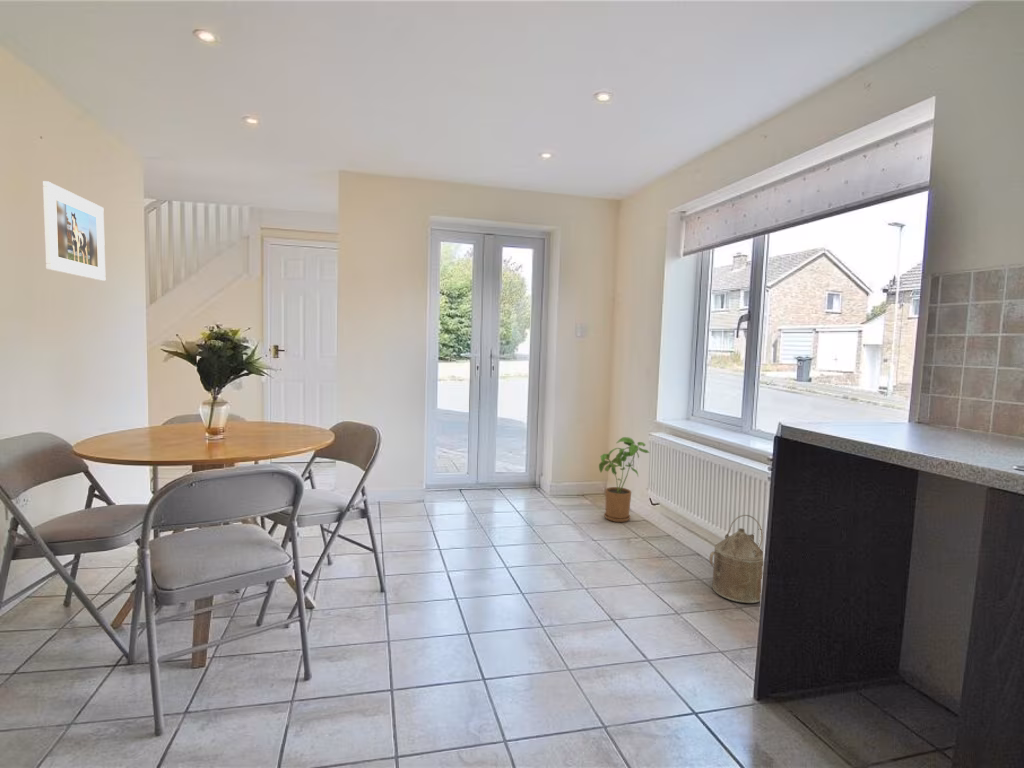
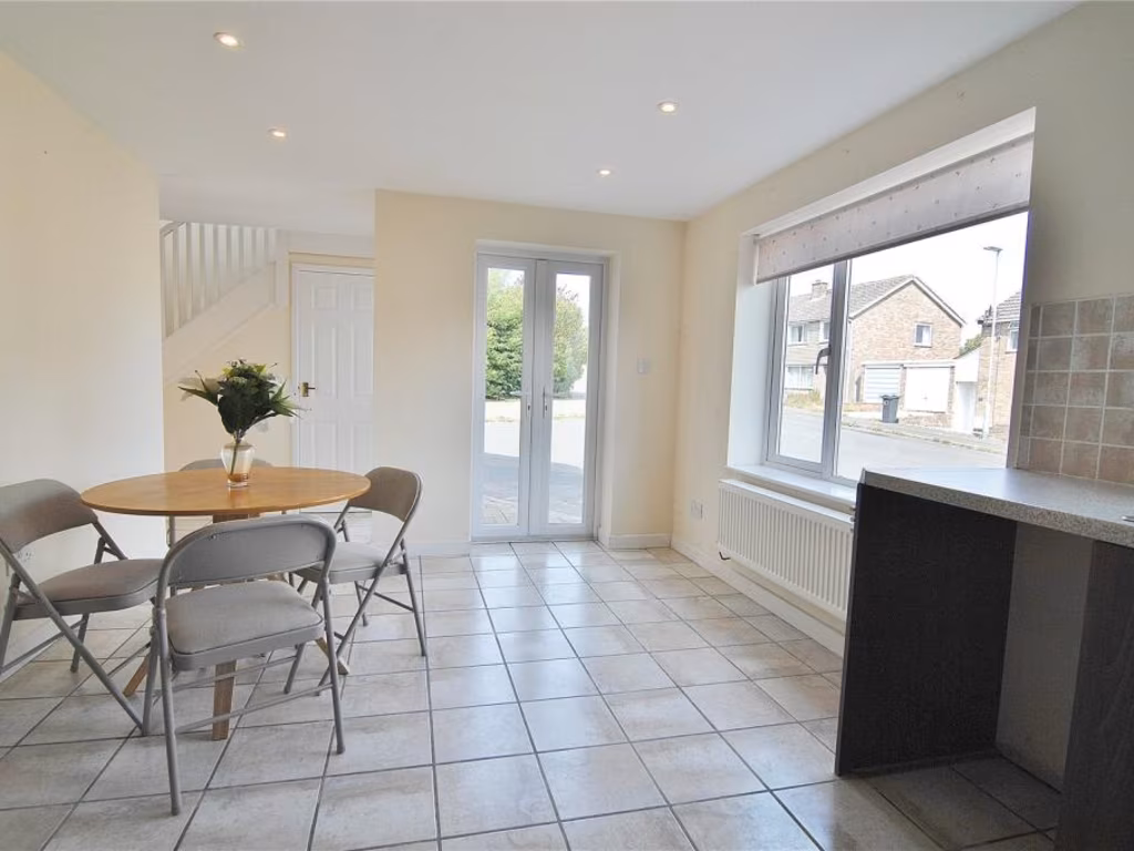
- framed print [42,180,106,282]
- house plant [598,436,651,523]
- watering can [708,514,764,604]
